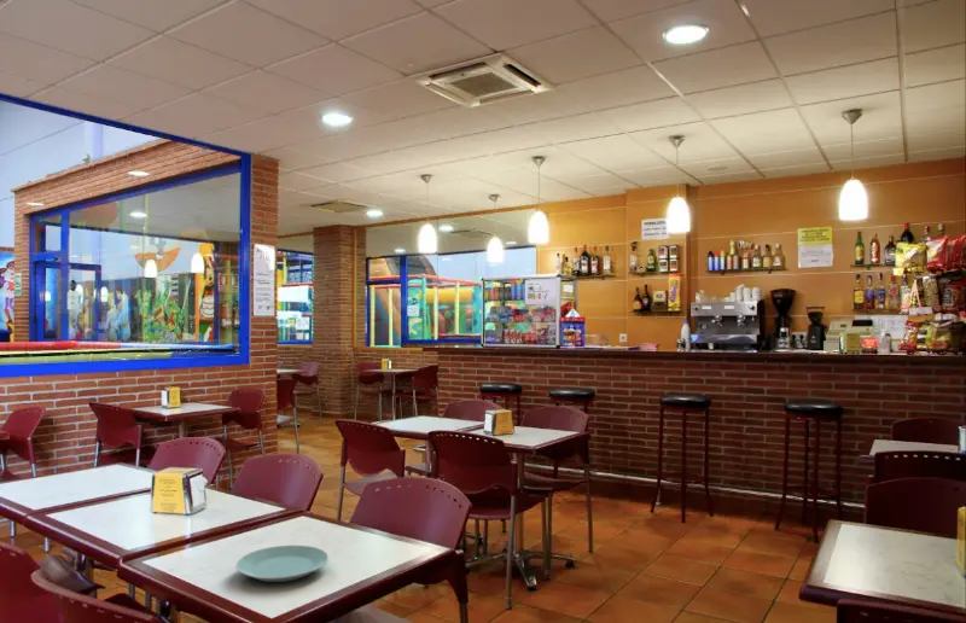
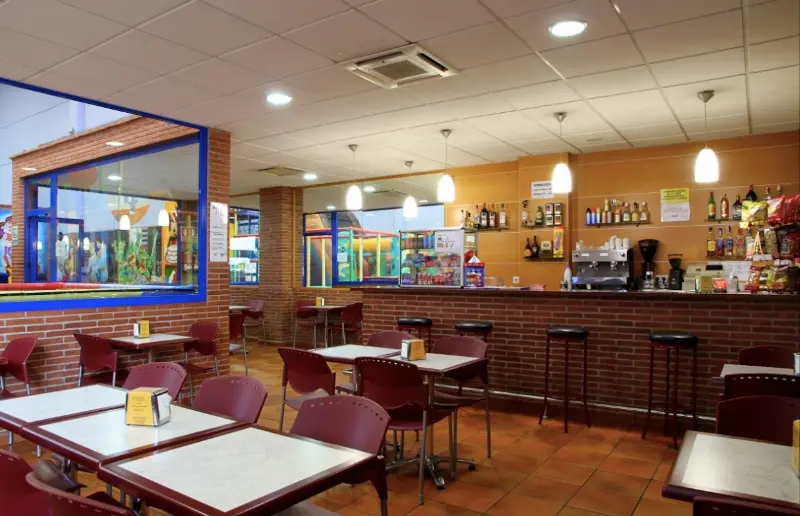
- plate [234,545,330,583]
